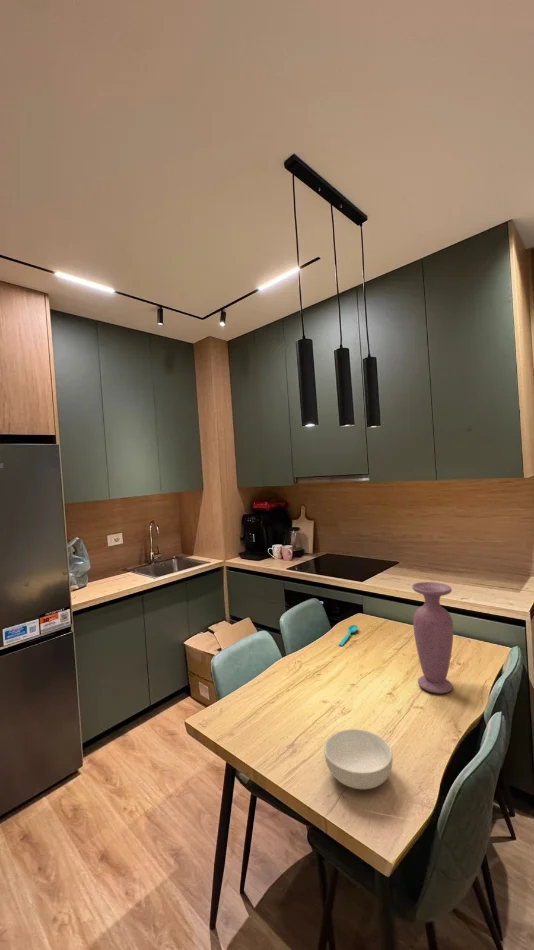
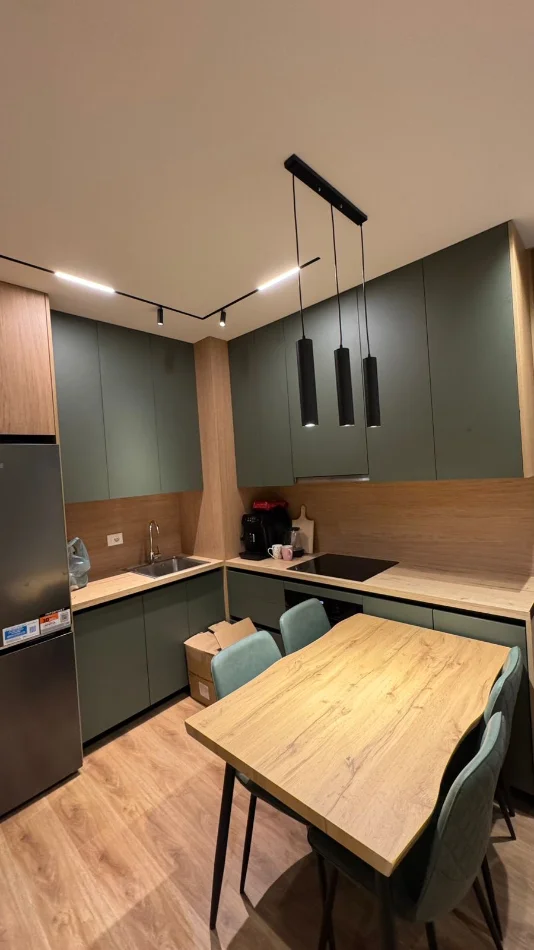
- vase [411,581,454,694]
- spoon [338,624,359,647]
- cereal bowl [323,728,393,790]
